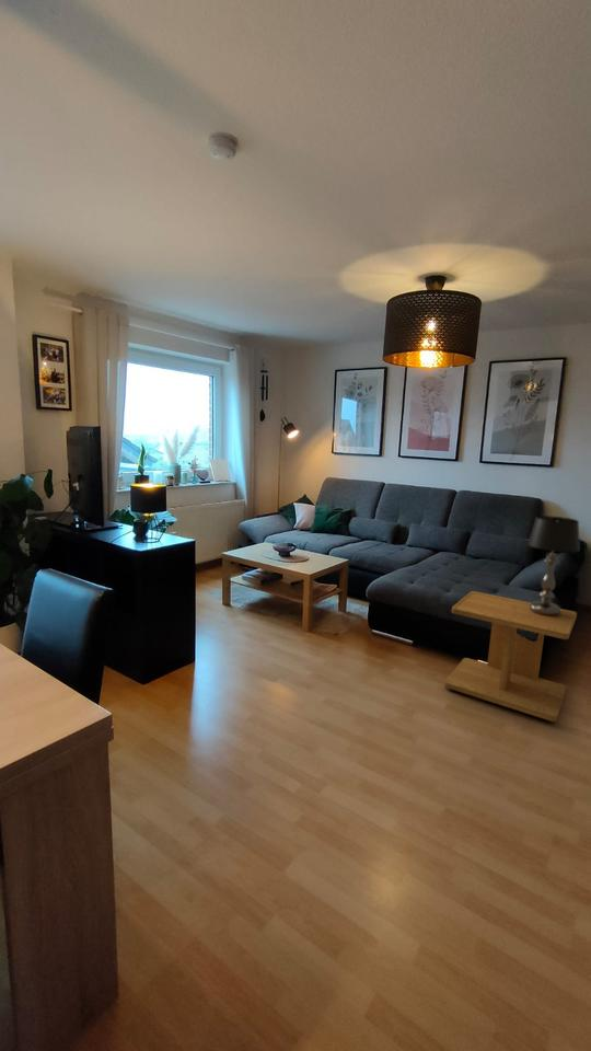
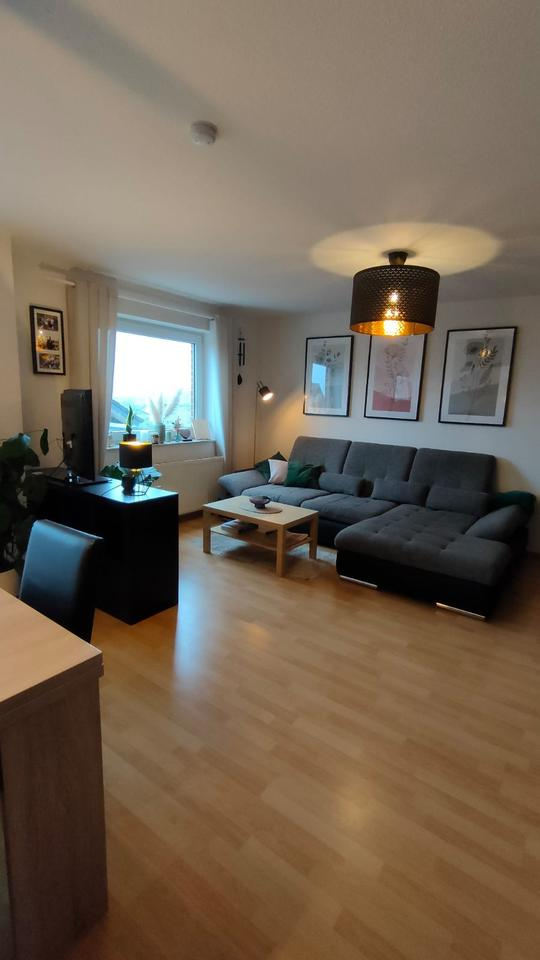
- side table [443,590,578,723]
- table lamp [526,515,581,616]
